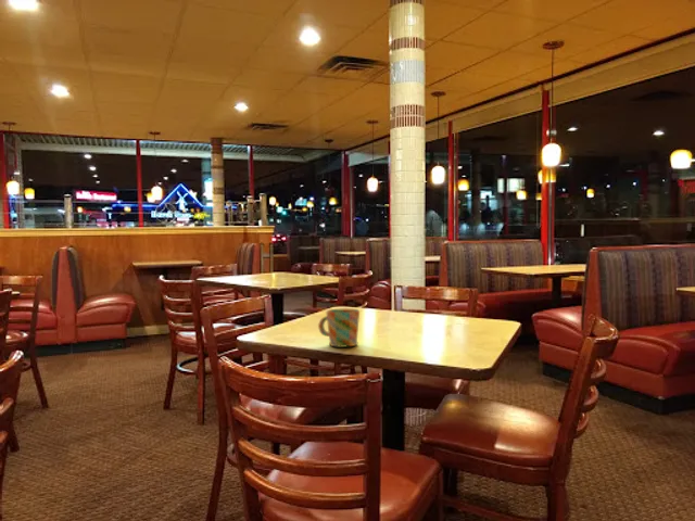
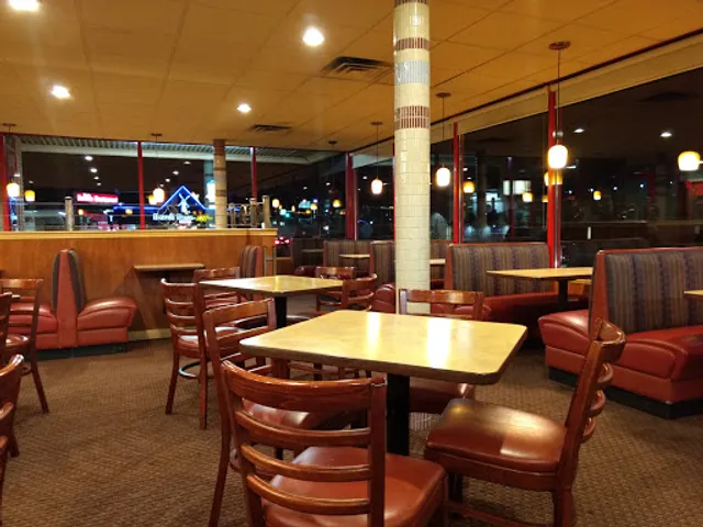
- mug [317,308,361,348]
